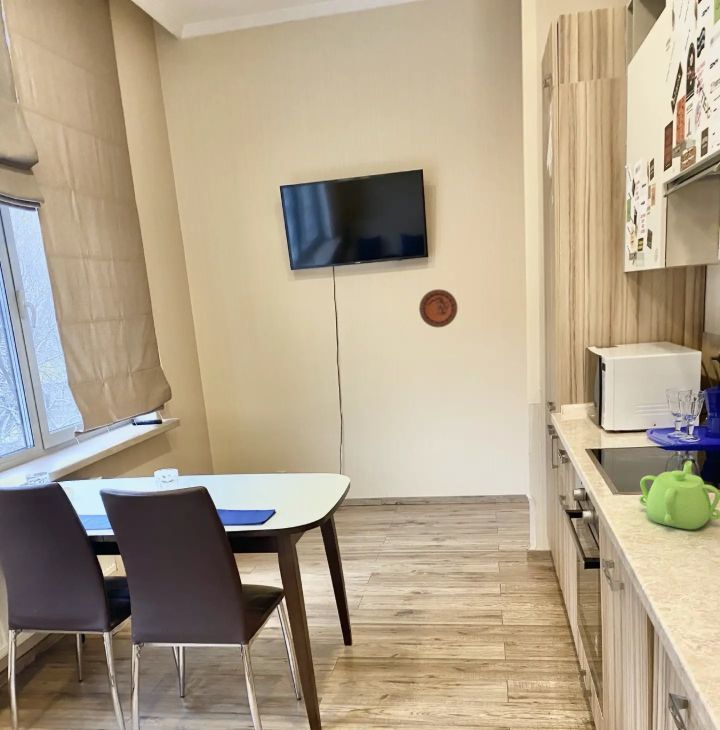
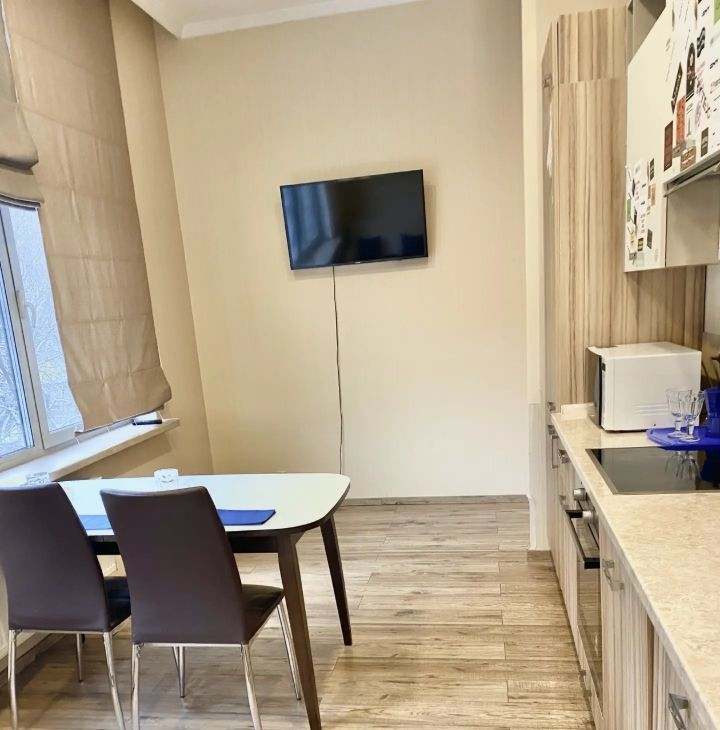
- decorative plate [418,288,458,328]
- teapot [638,460,720,531]
